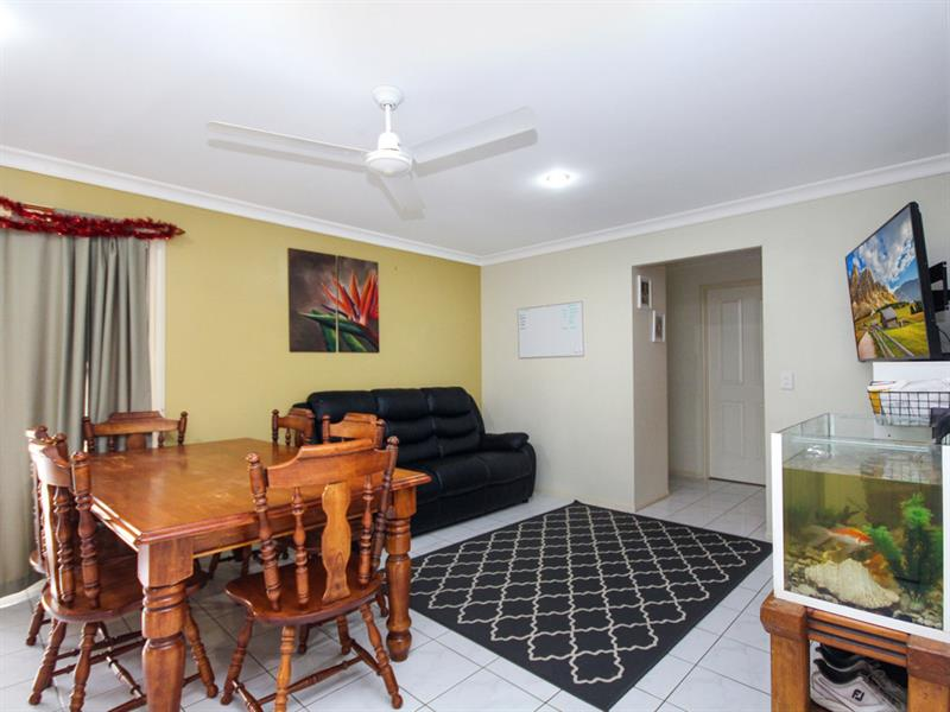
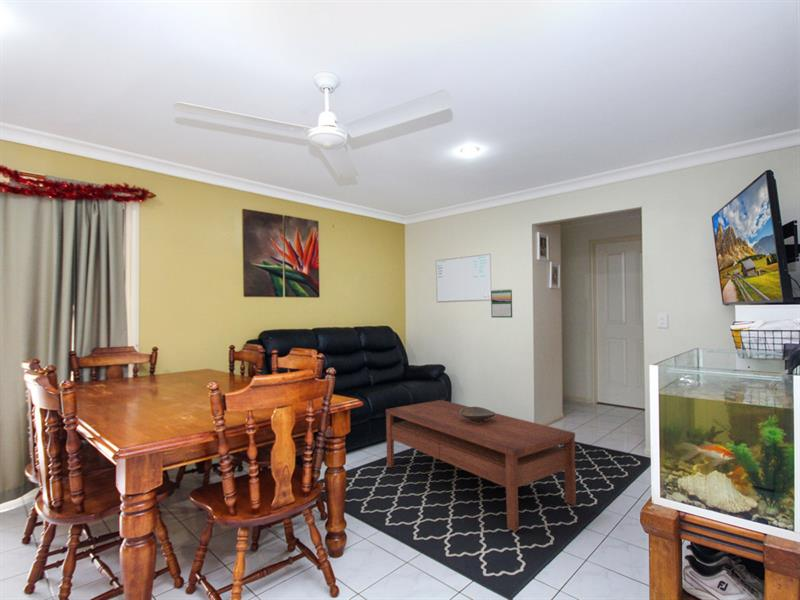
+ calendar [490,288,513,319]
+ decorative bowl [460,406,496,423]
+ coffee table [385,399,577,533]
